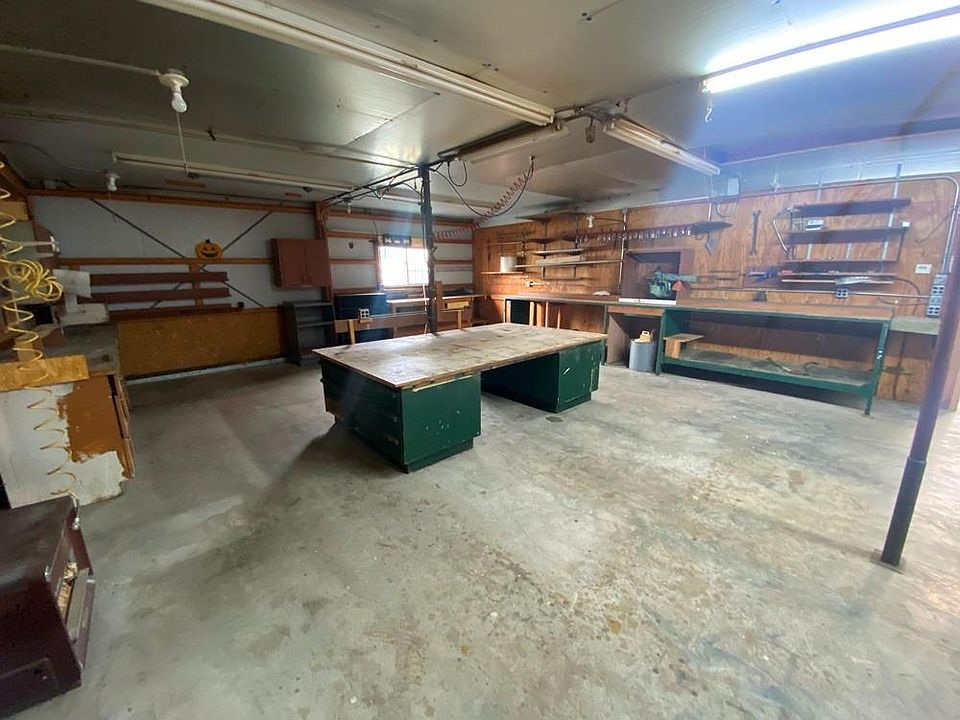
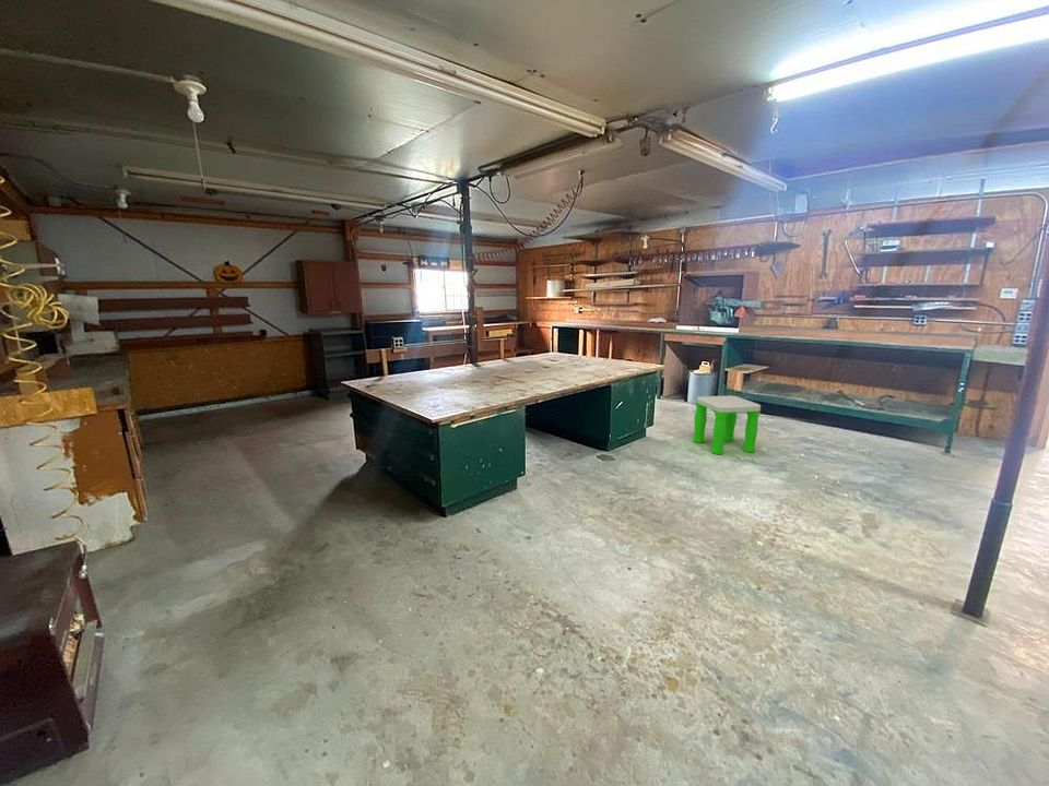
+ stool [692,394,762,455]
